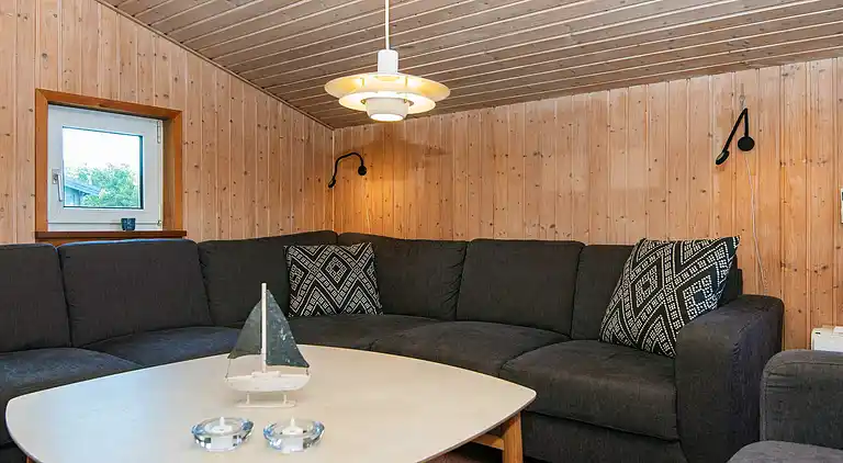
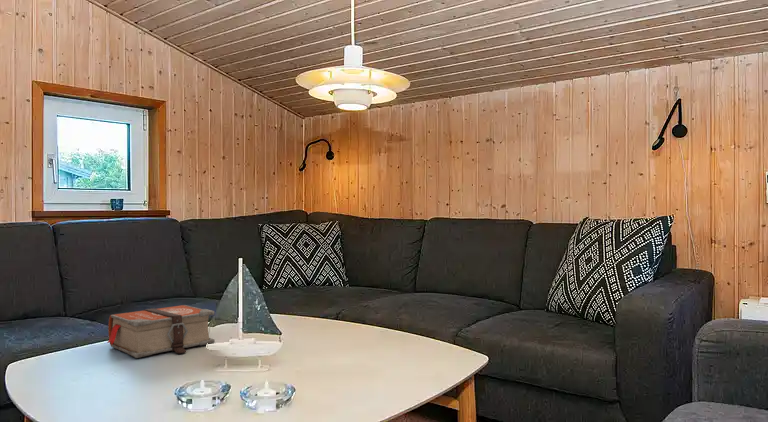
+ bible [106,304,216,359]
